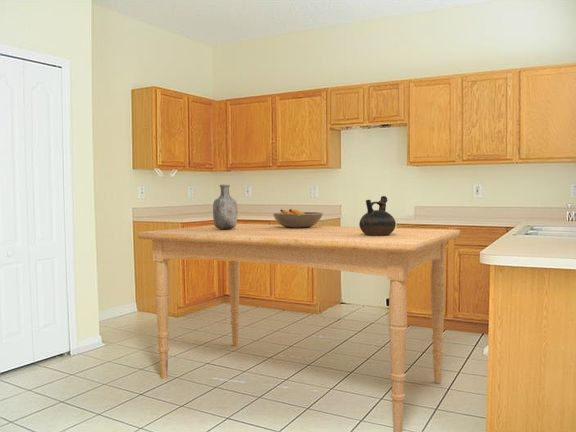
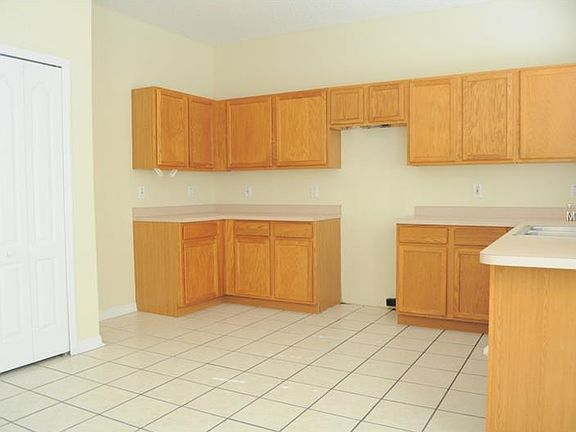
- fruit bowl [272,208,324,228]
- dining table [137,223,461,432]
- pitcher [358,195,397,236]
- vase [212,184,238,230]
